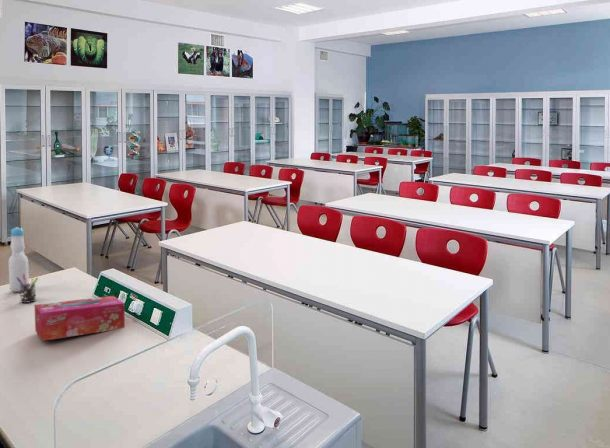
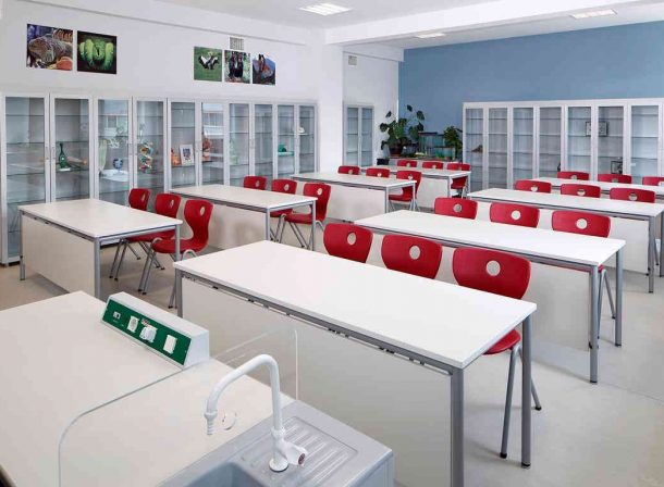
- bottle [8,226,30,293]
- pen holder [17,274,39,304]
- tissue box [33,295,126,342]
